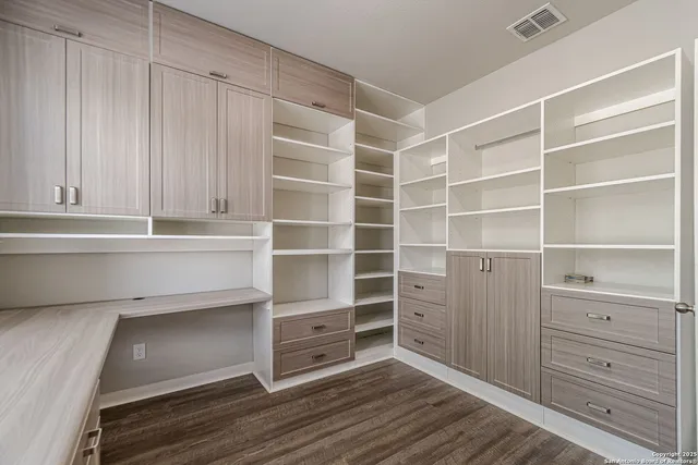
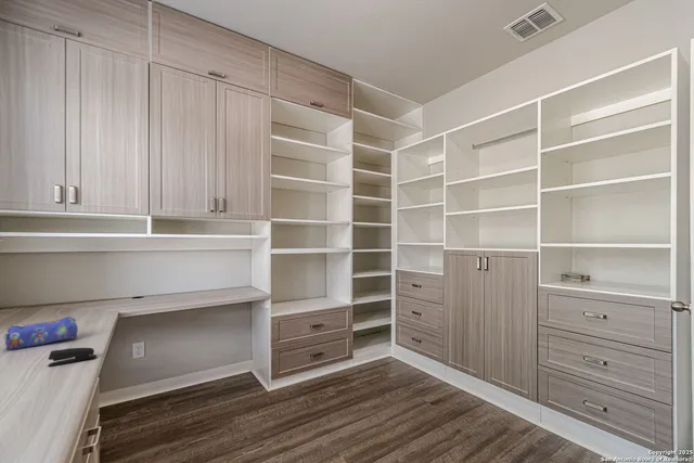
+ pencil case [2,316,79,351]
+ stapler [47,347,98,368]
